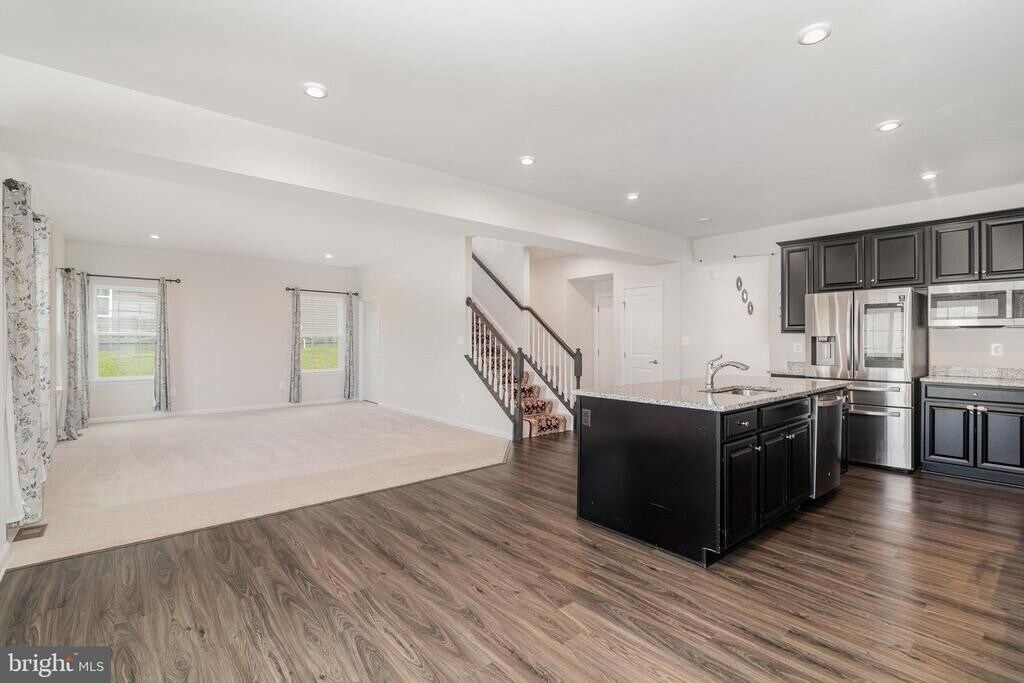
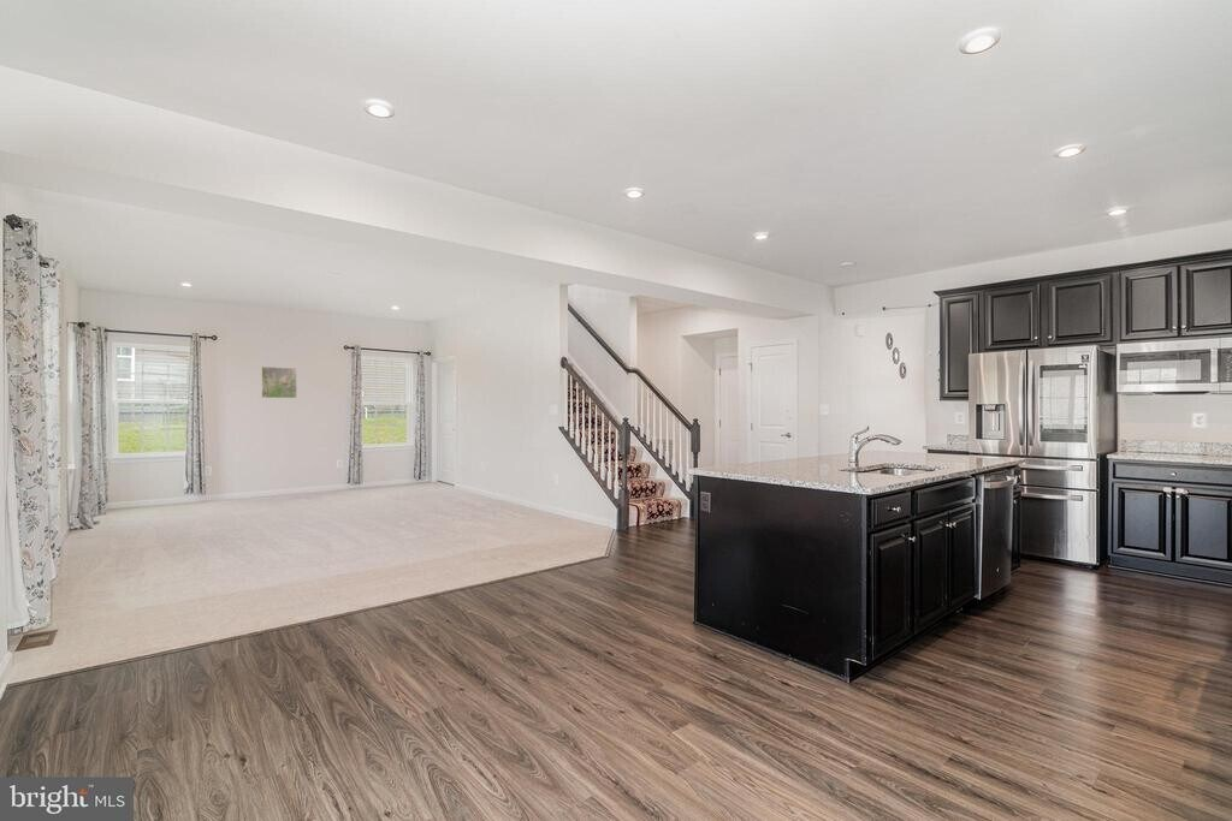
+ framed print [260,365,298,399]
